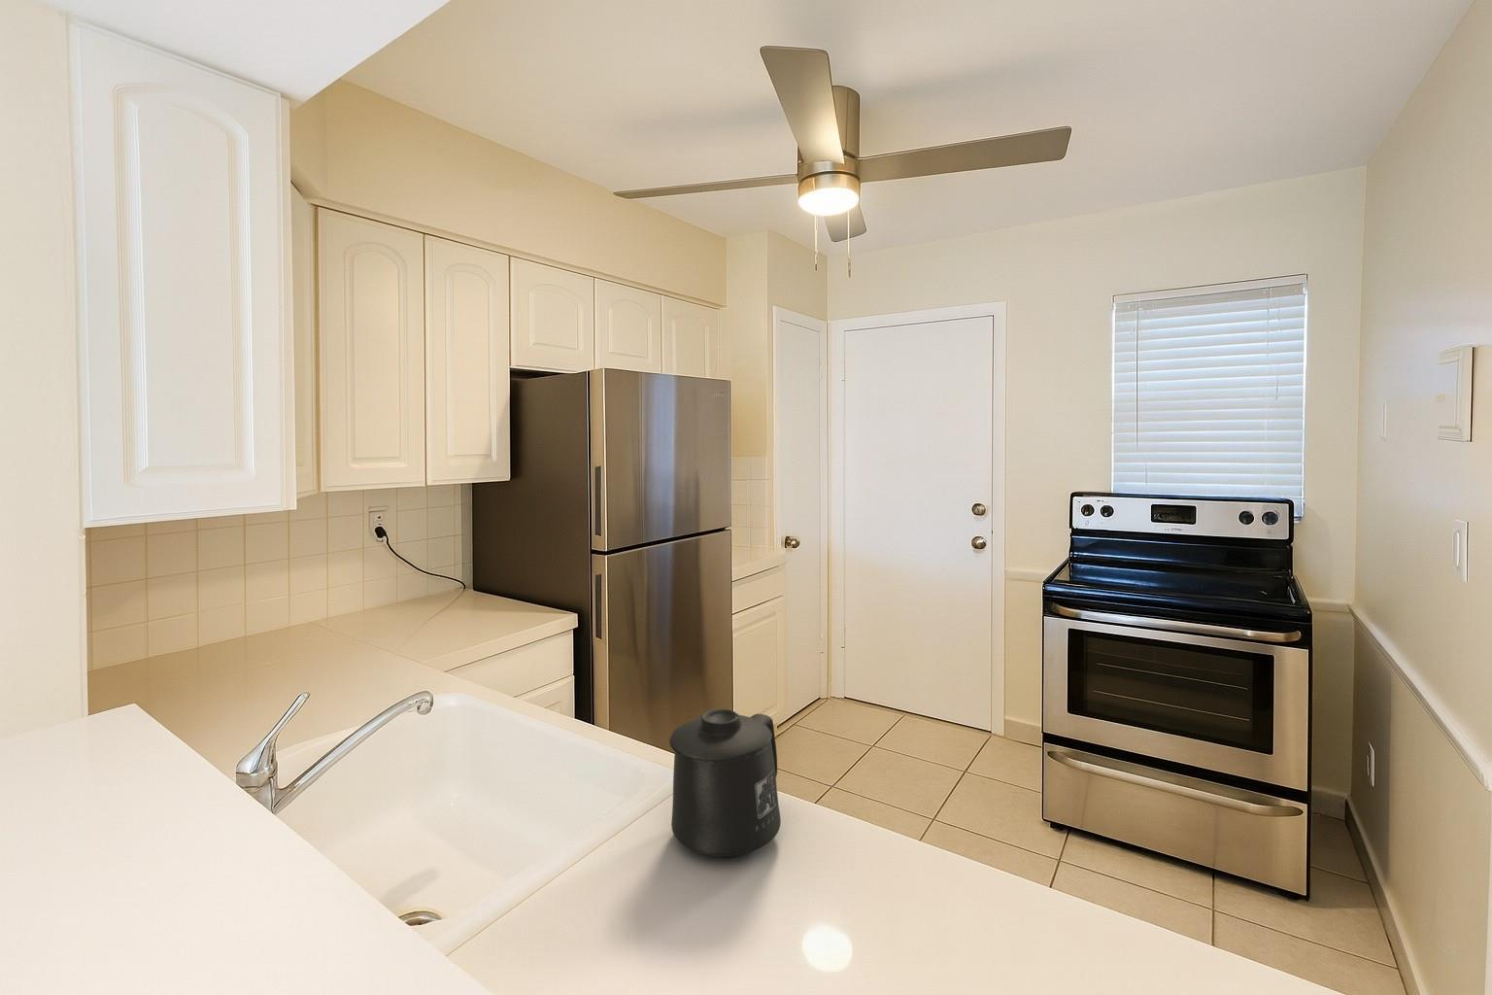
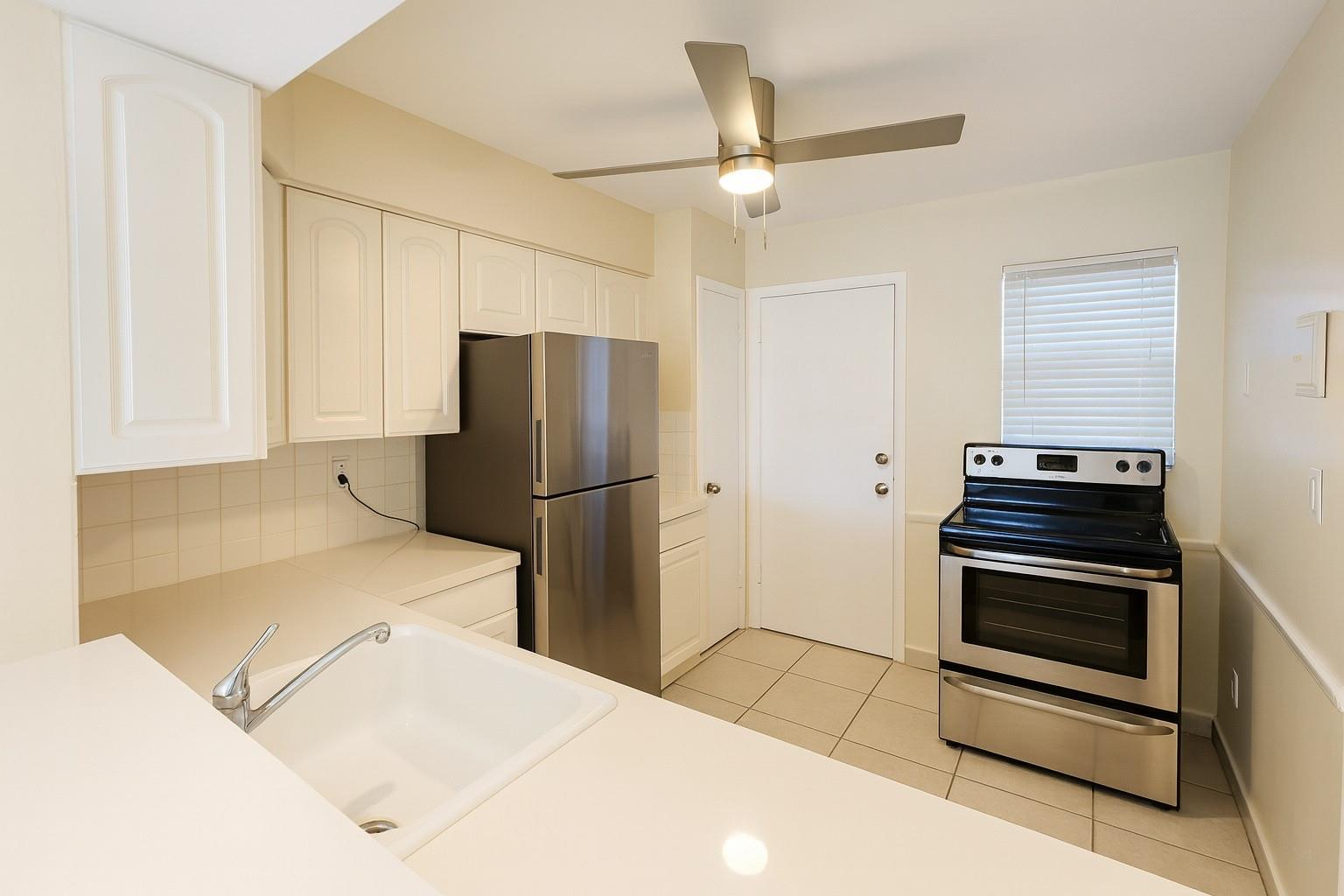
- mug [668,708,782,858]
